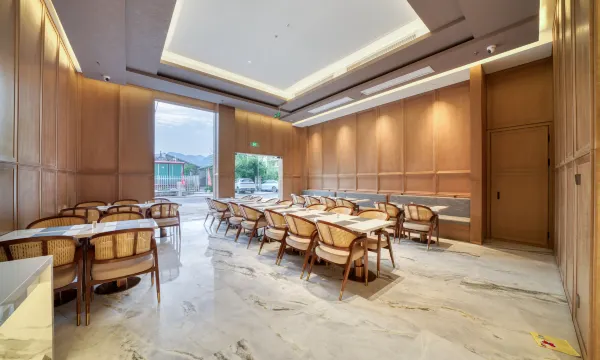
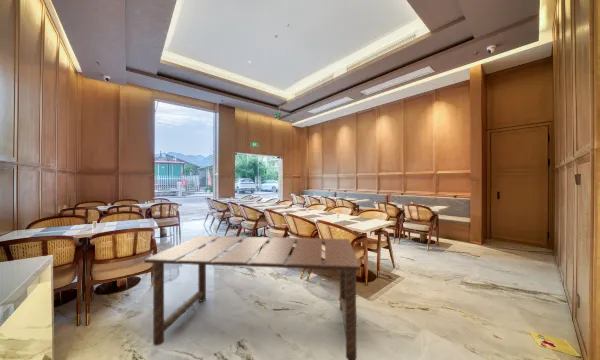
+ dining table [143,235,362,360]
